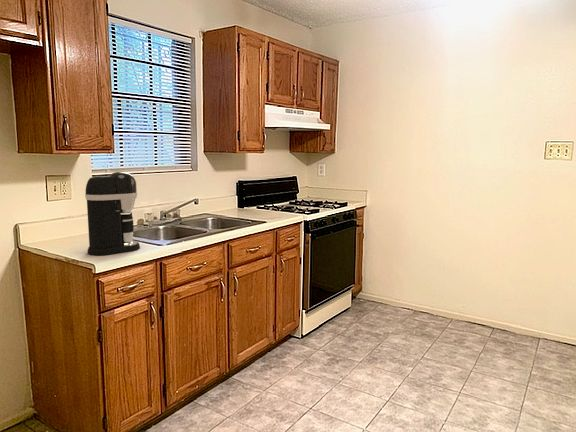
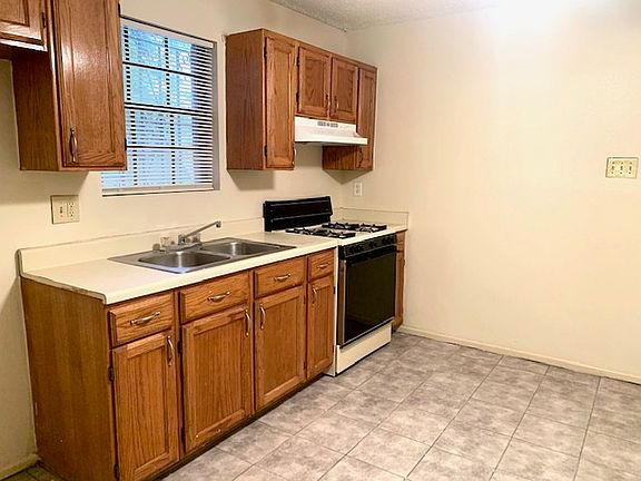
- coffee maker [84,171,141,256]
